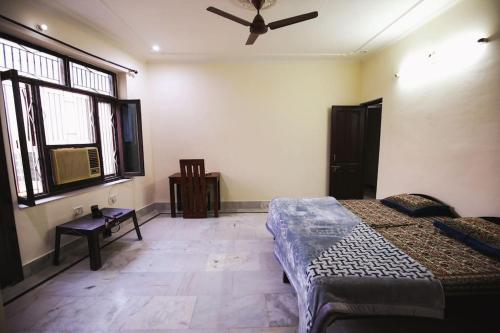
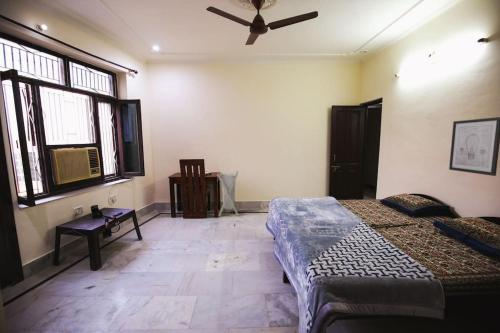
+ laundry hamper [216,170,240,217]
+ wall art [448,116,500,177]
